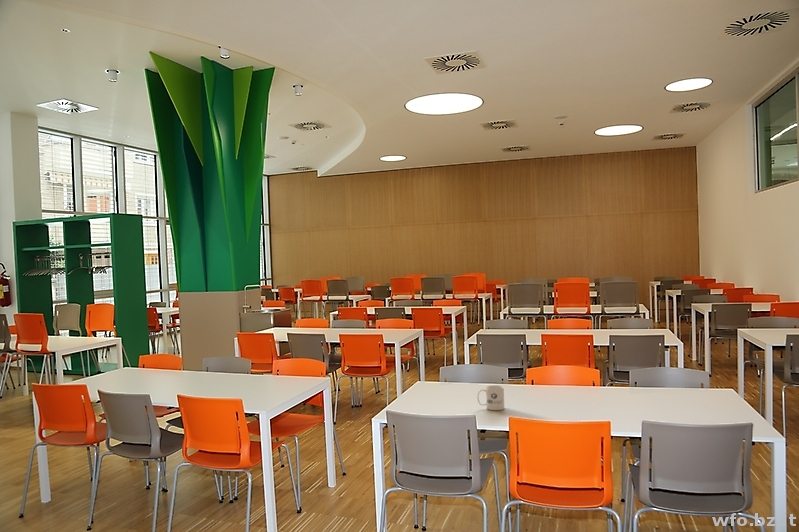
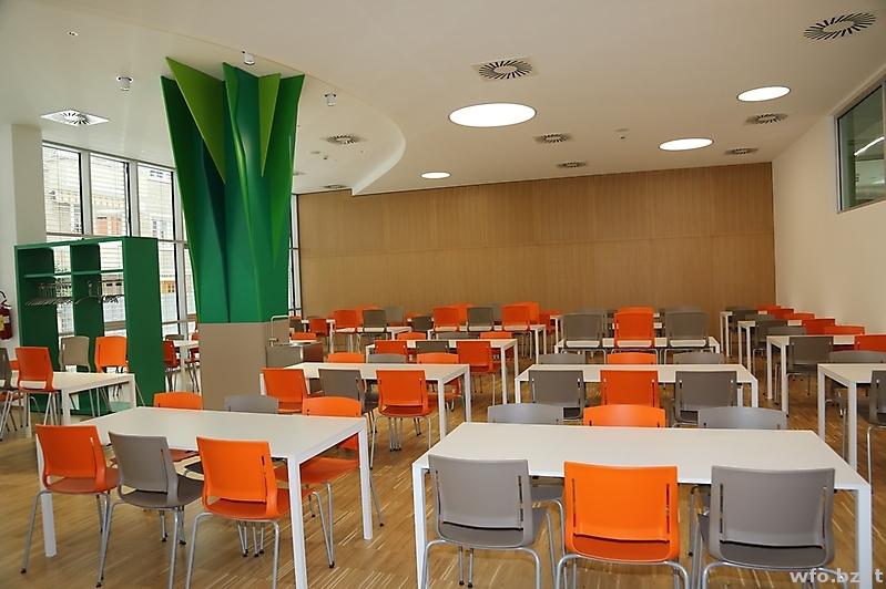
- mug [476,384,505,411]
